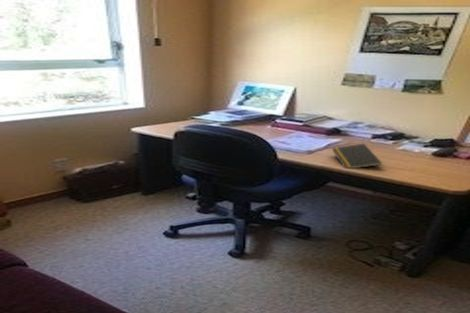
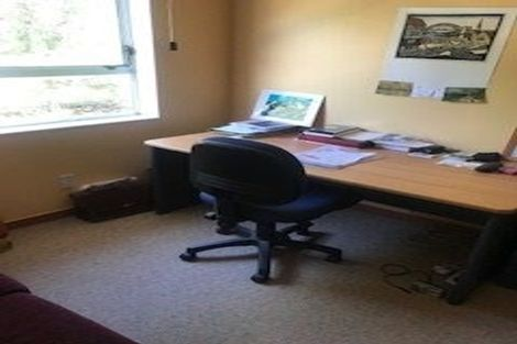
- notepad [331,143,383,169]
